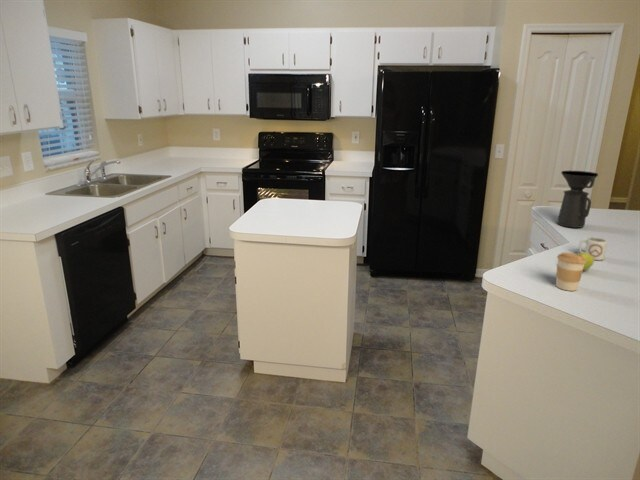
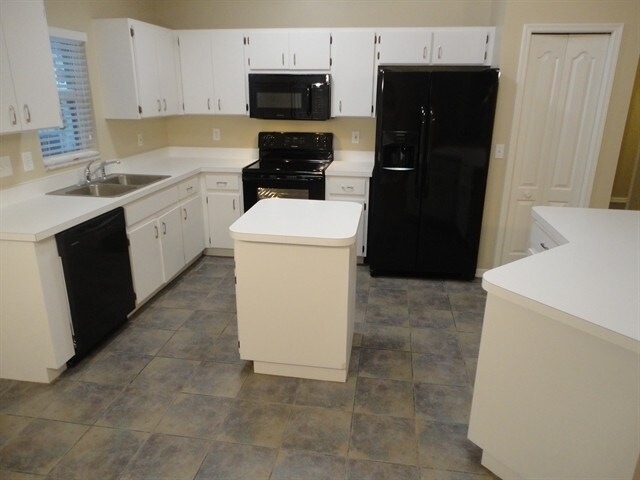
- coffee maker [556,170,599,229]
- fruit [577,252,595,271]
- coffee cup [555,252,586,292]
- cup [578,236,609,261]
